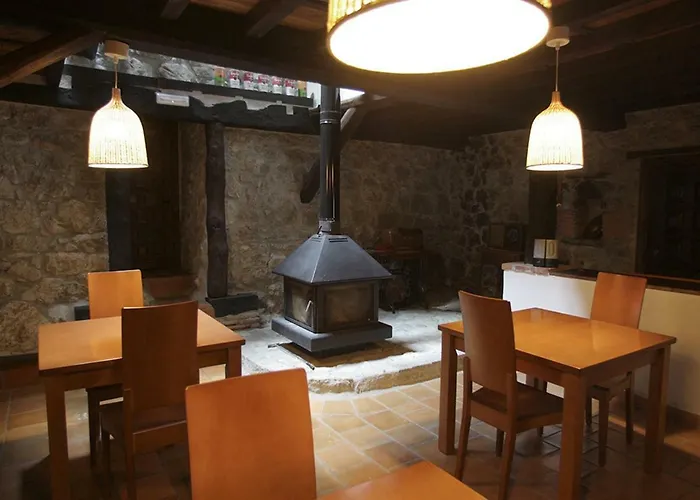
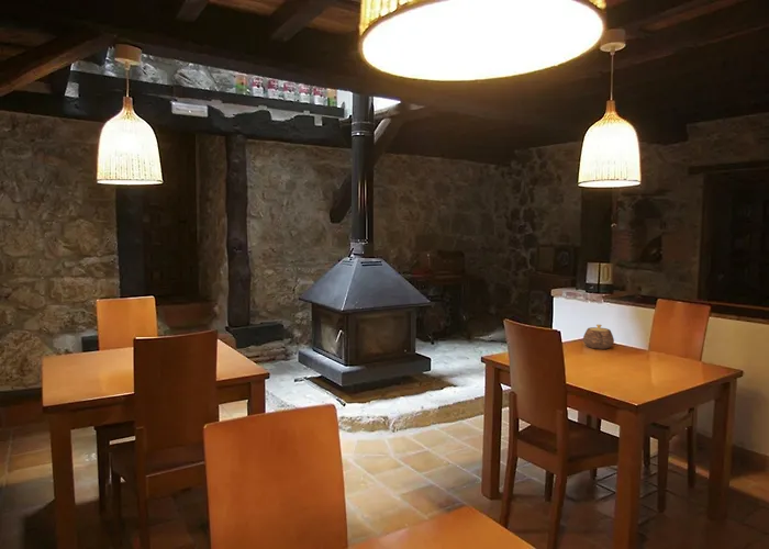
+ teapot [582,324,615,350]
